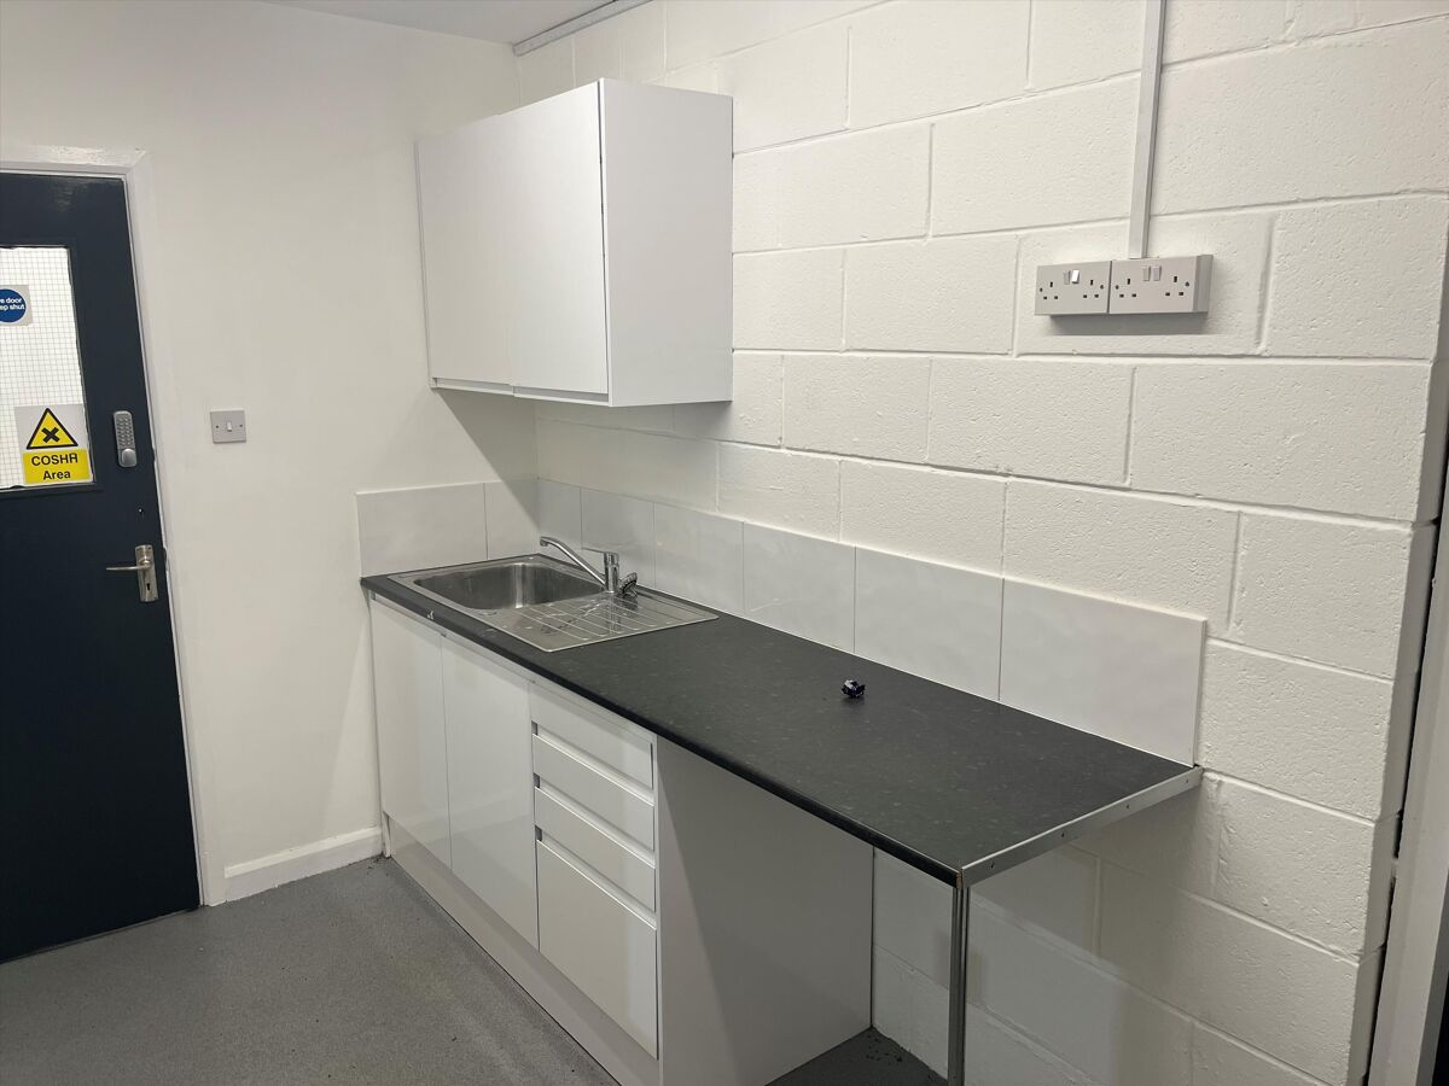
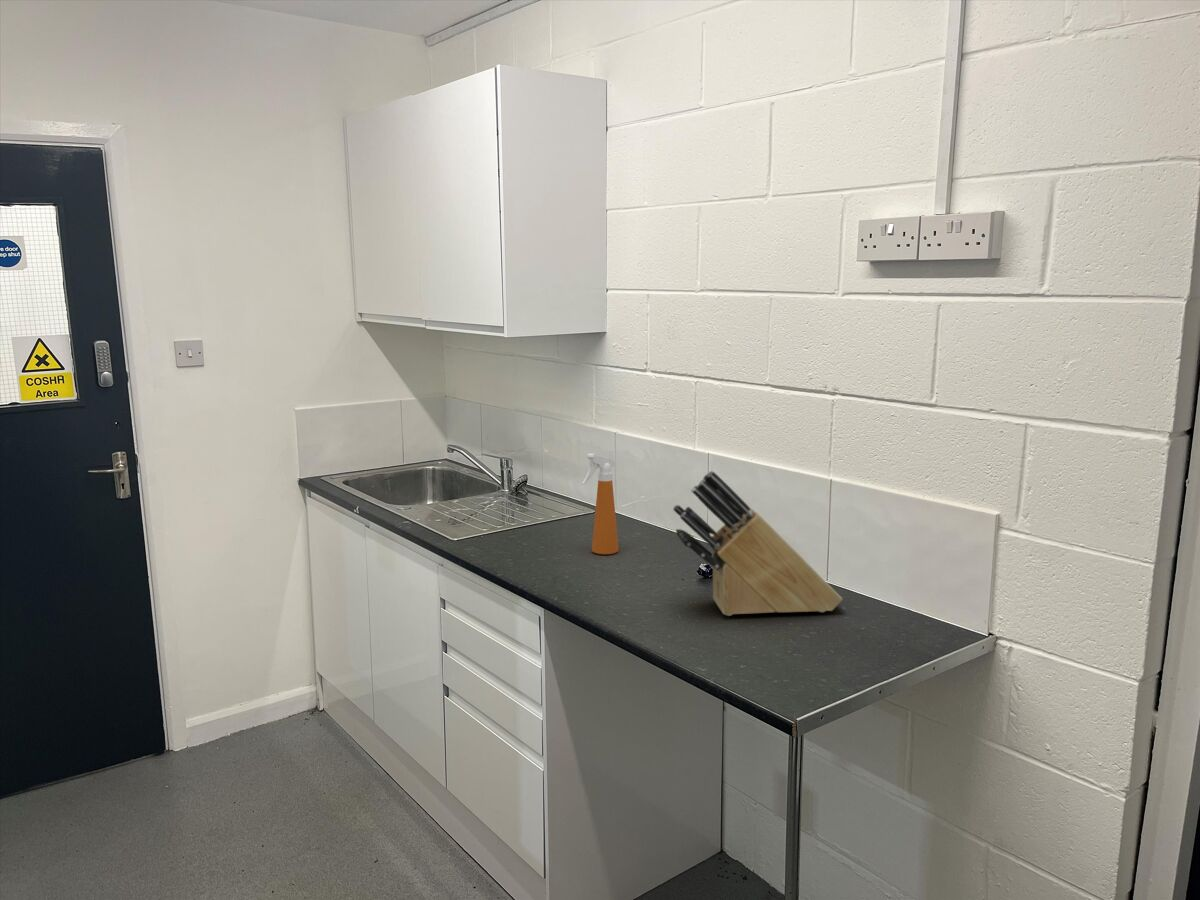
+ knife block [672,470,843,617]
+ spray bottle [581,452,620,556]
